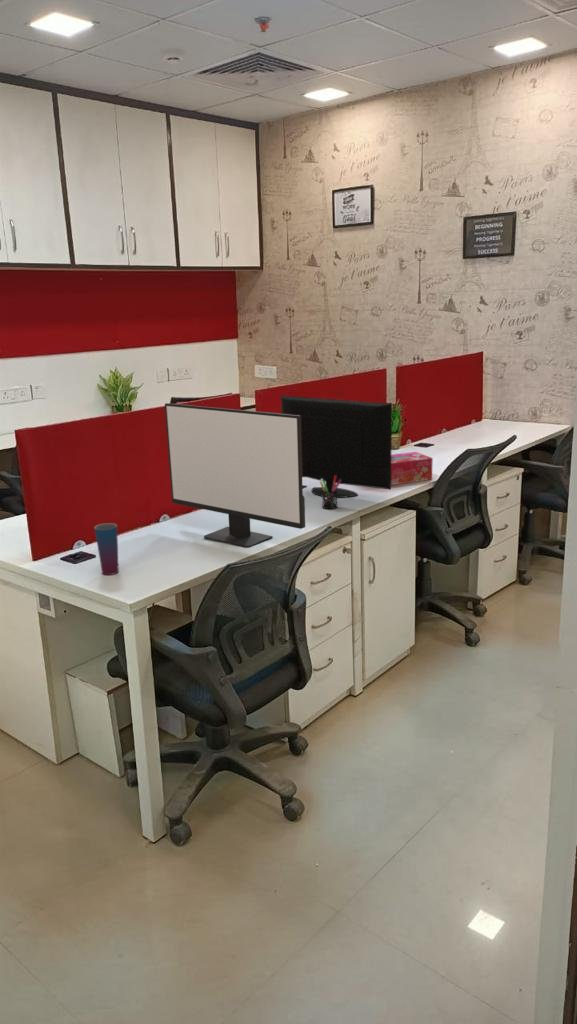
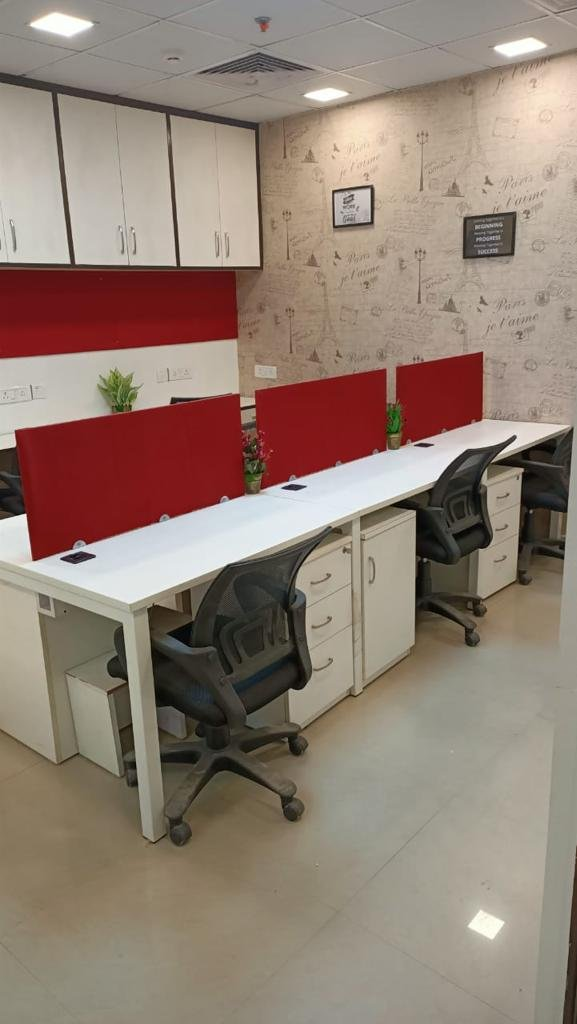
- computer monitor [164,402,306,549]
- computer monitor [280,394,393,499]
- pen holder [319,476,341,510]
- tissue box [391,451,434,486]
- cup [93,522,120,576]
